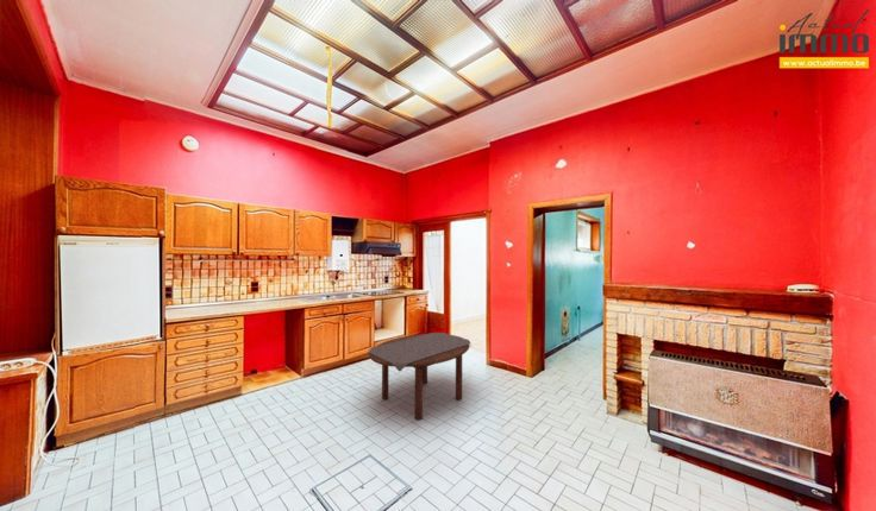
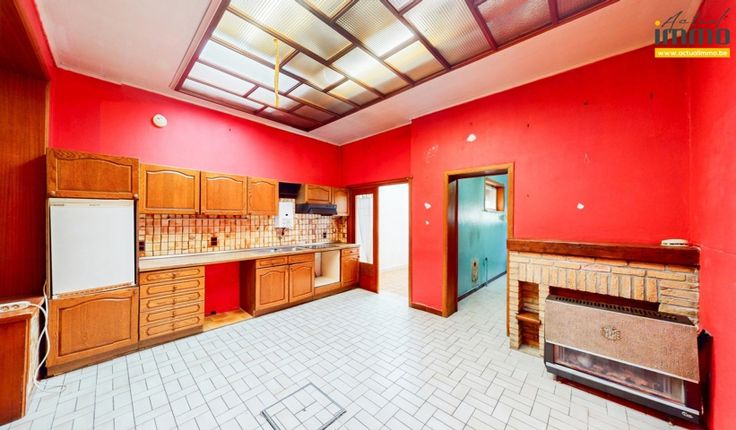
- round table [367,332,473,422]
